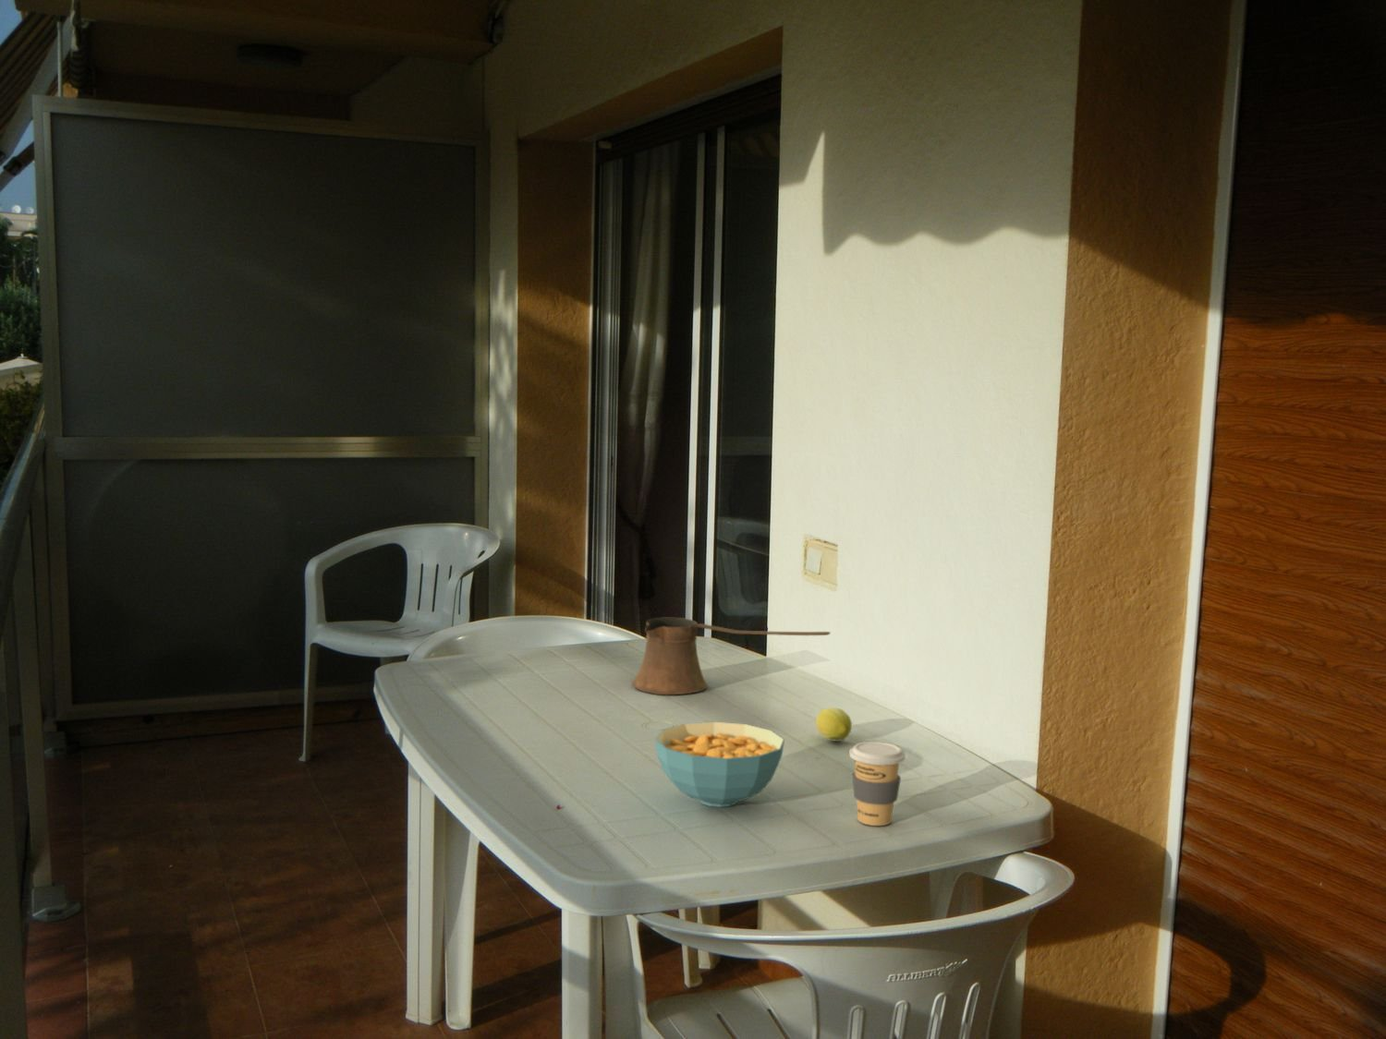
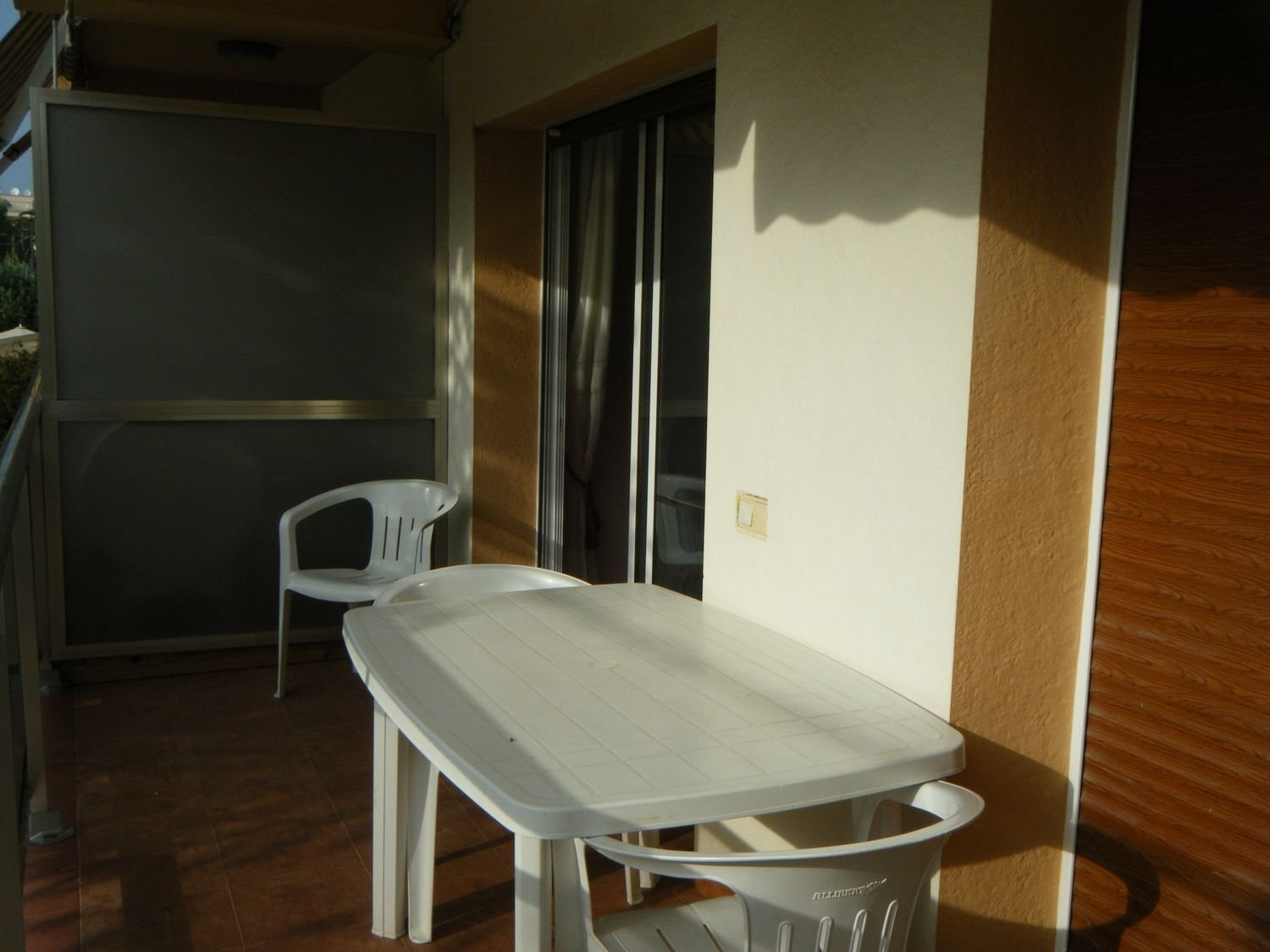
- coffee pot [631,617,832,695]
- cereal bowl [654,721,786,808]
- fruit [815,706,852,742]
- coffee cup [849,741,907,826]
